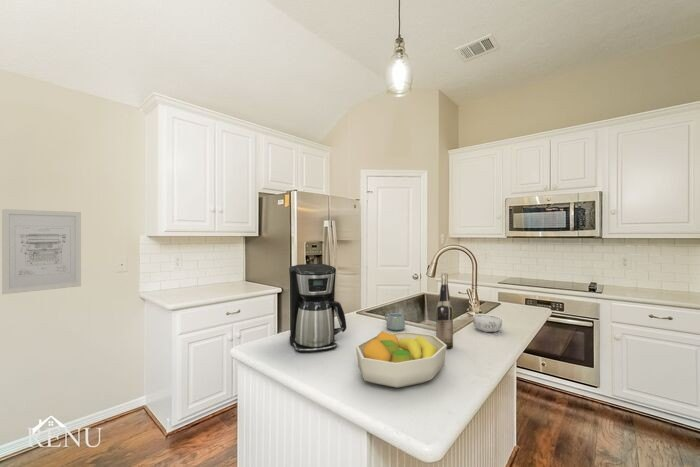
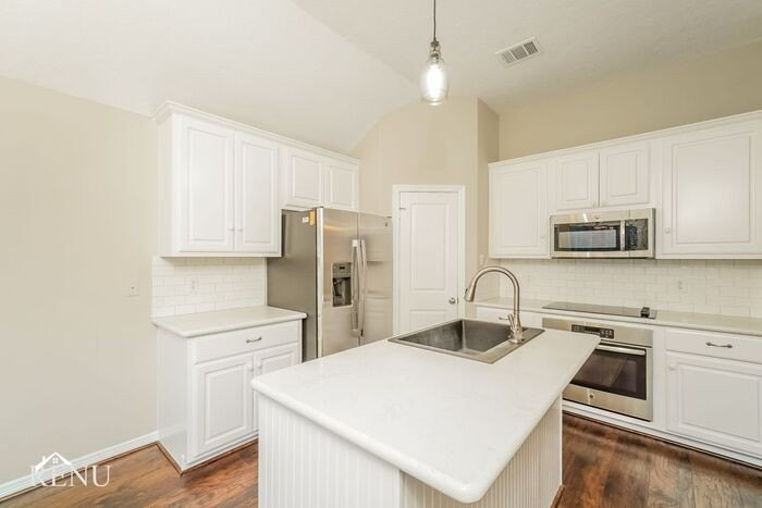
- fruit bowl [355,330,447,389]
- mug [384,312,406,331]
- coffee maker [288,263,347,353]
- decorative bowl [472,313,503,333]
- wall art [1,208,82,295]
- wine bottle [435,272,454,350]
